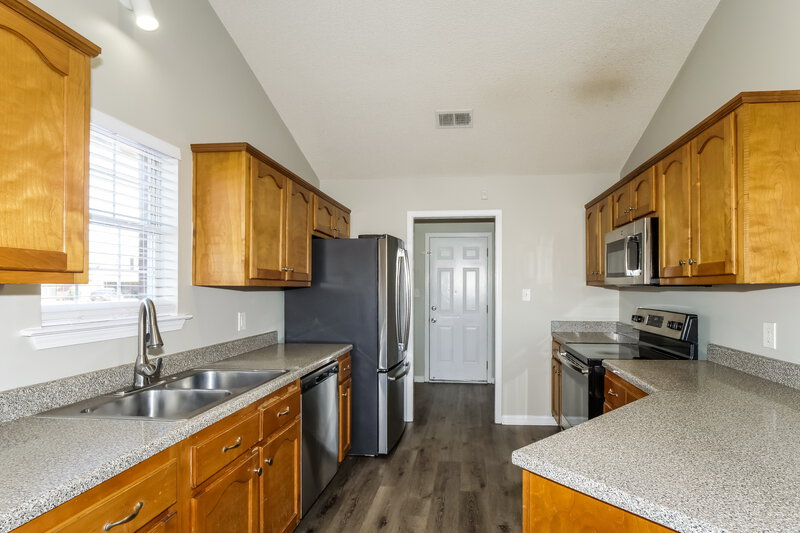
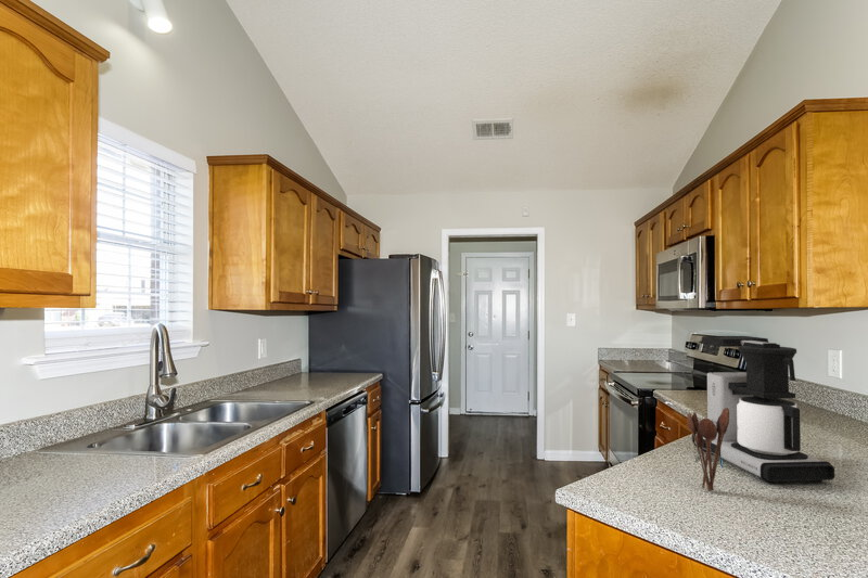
+ utensil holder [686,408,729,492]
+ coffee maker [691,335,835,485]
